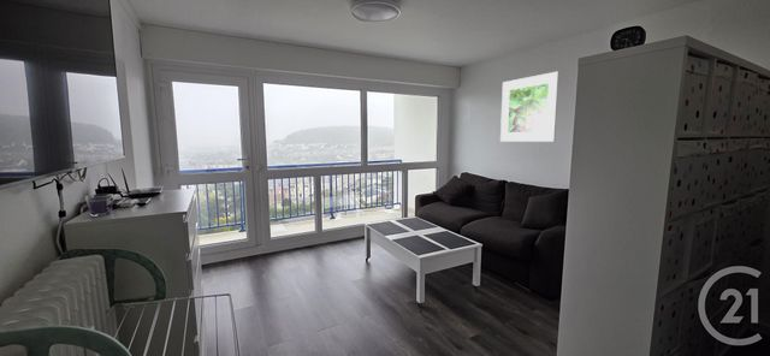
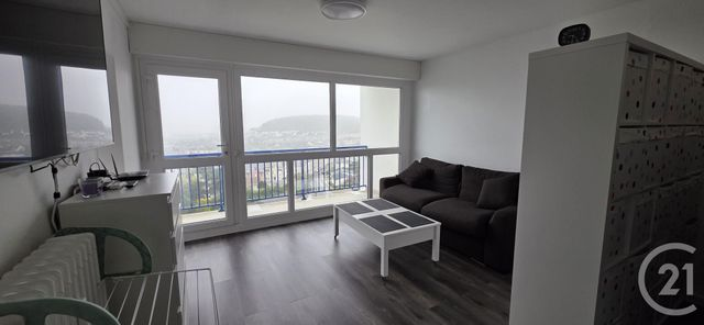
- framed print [499,70,561,143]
